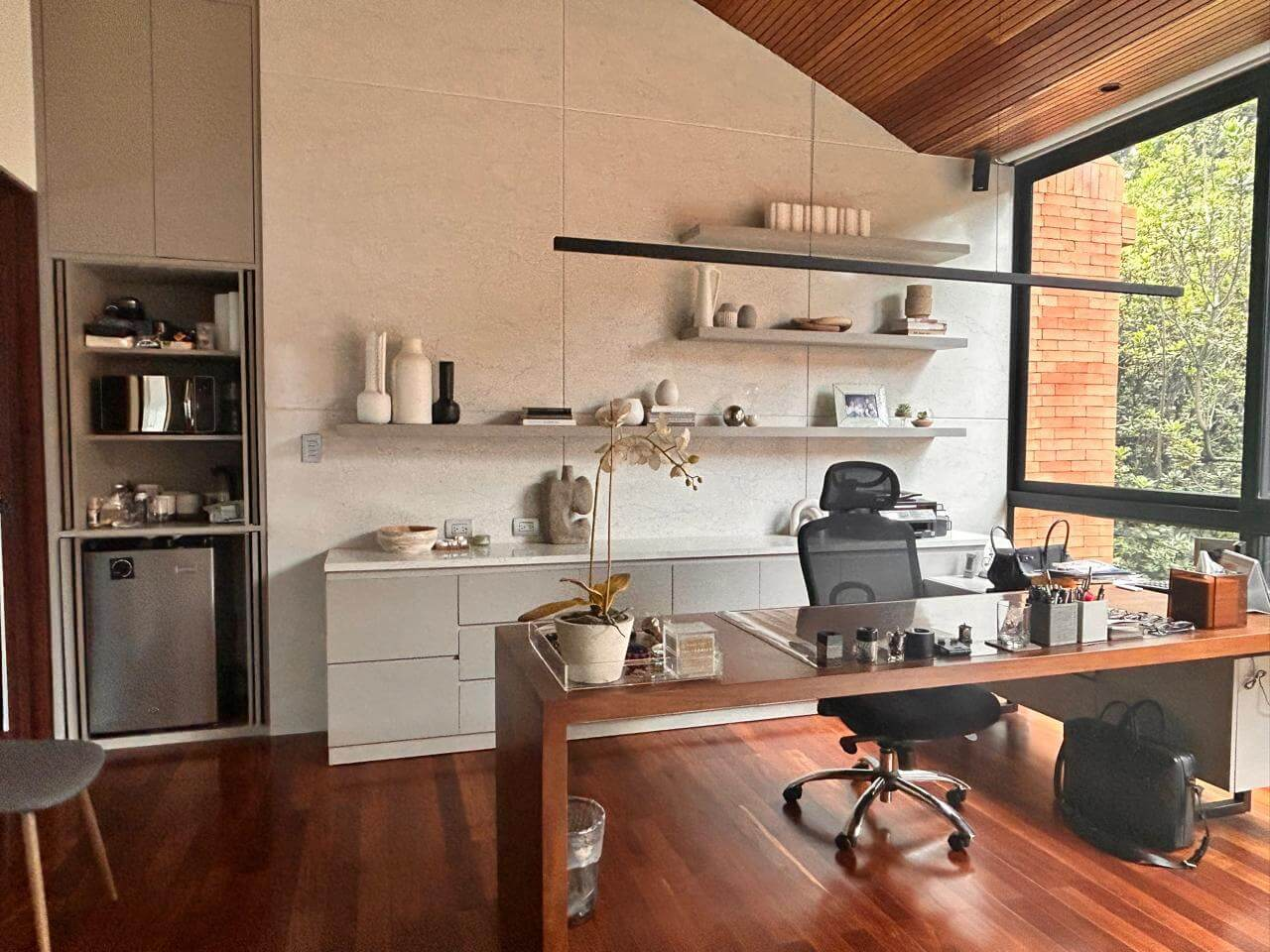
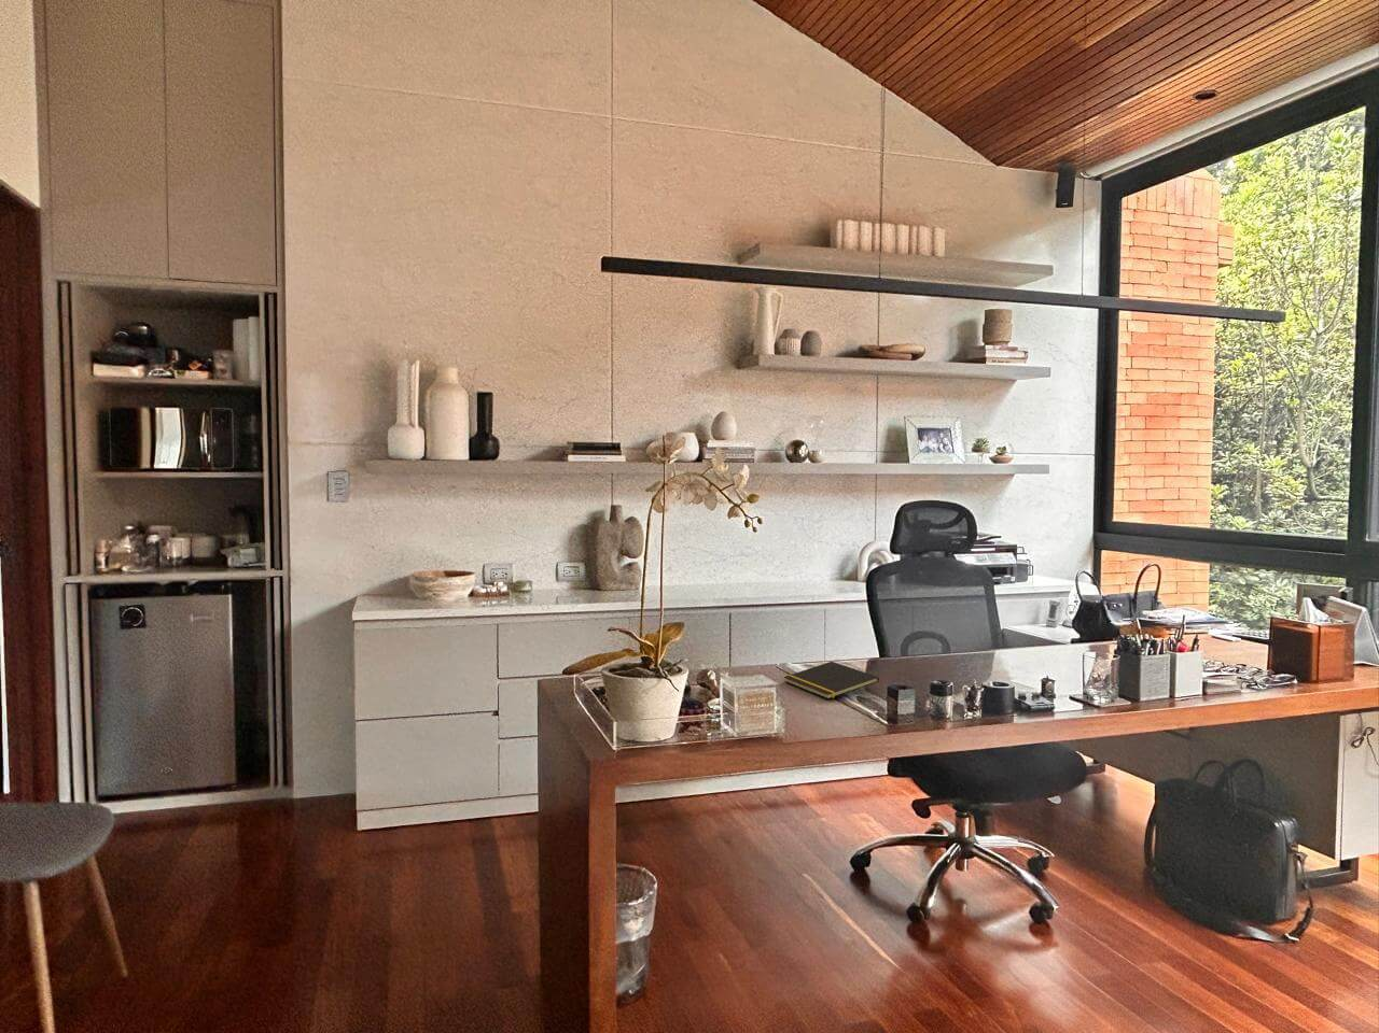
+ notepad [783,661,881,701]
